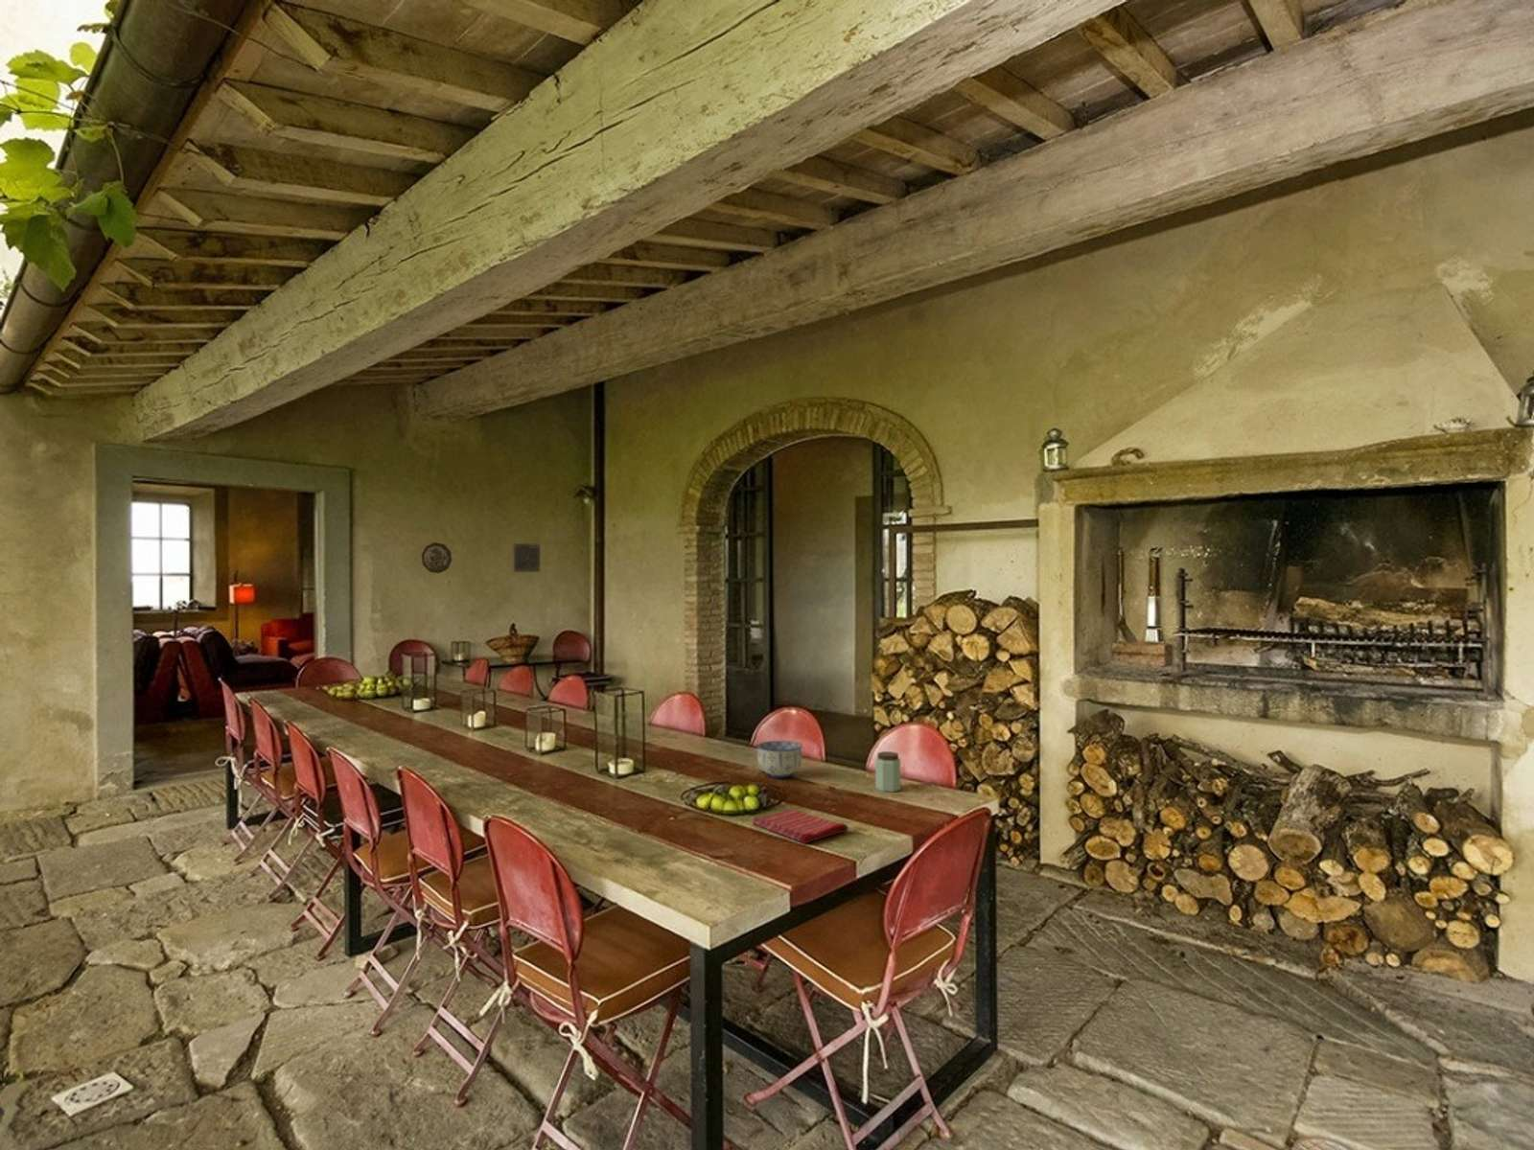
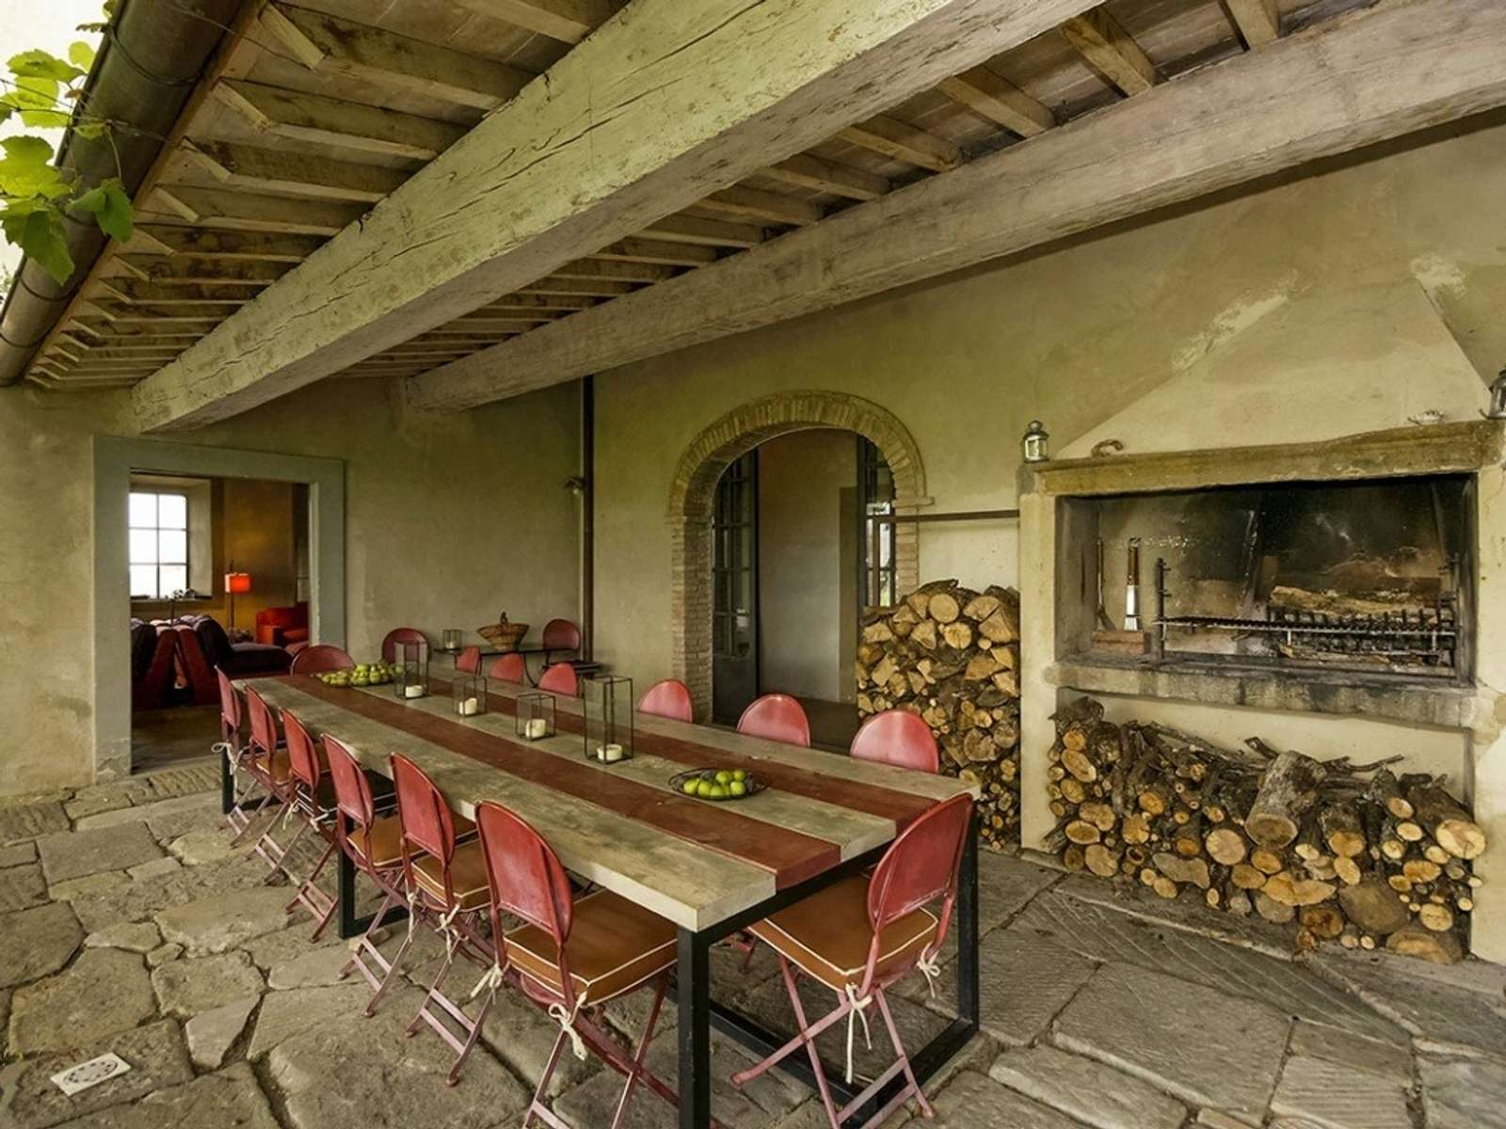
- peanut butter [875,750,902,794]
- decorative tile [513,542,541,573]
- decorative plate [420,541,453,574]
- bowl [756,739,803,779]
- dish towel [751,808,849,844]
